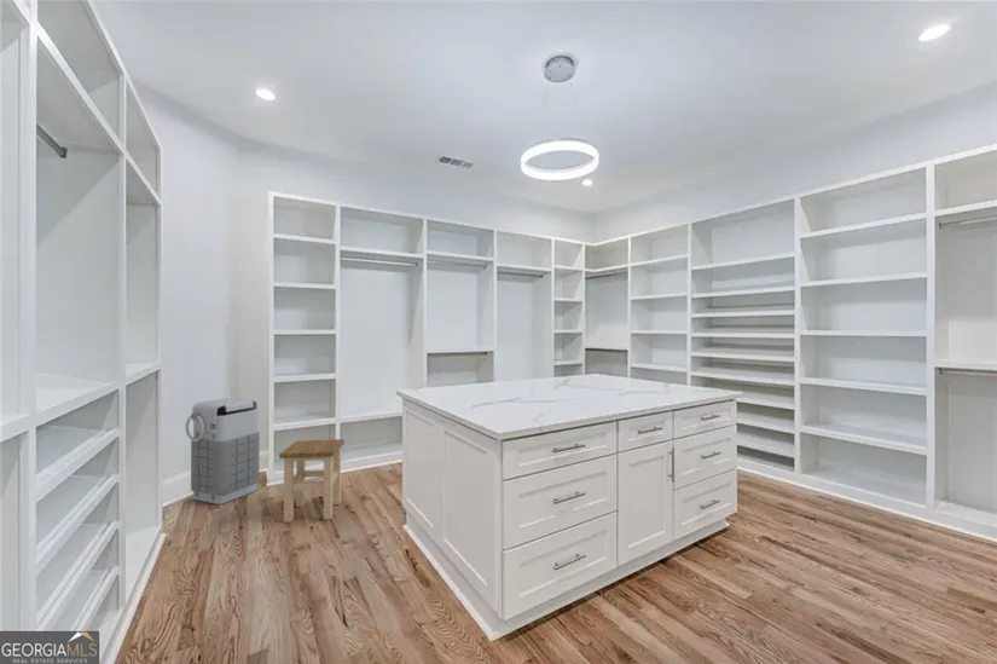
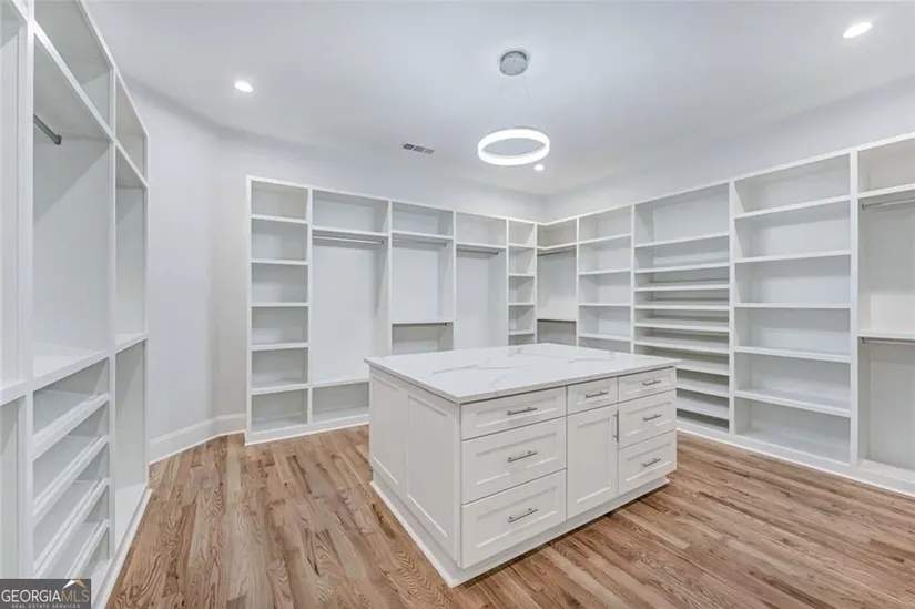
- grenade [184,397,261,506]
- stool [278,438,346,524]
